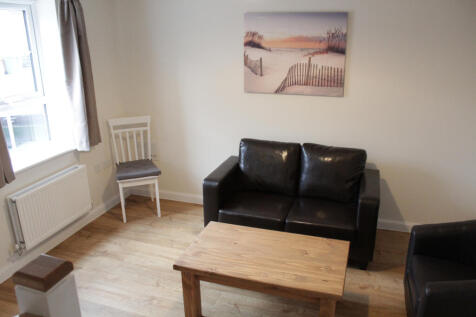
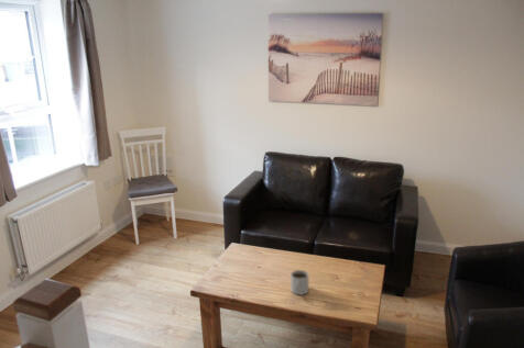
+ mug [290,269,309,296]
